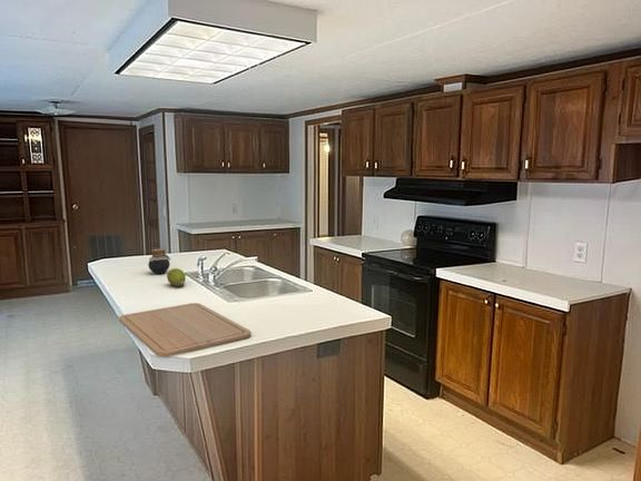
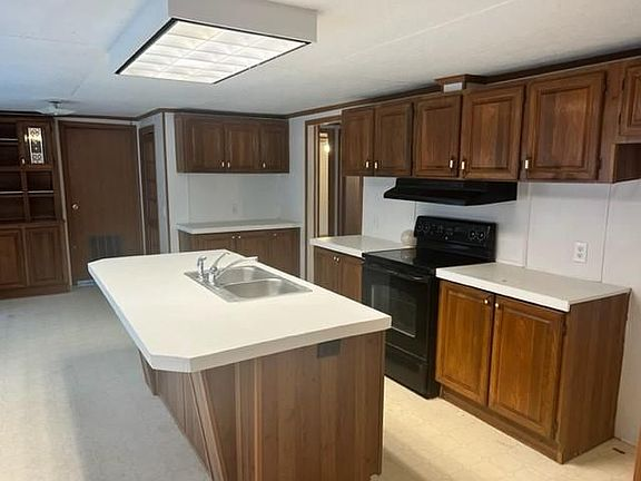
- chopping board [118,302,252,357]
- fruit [166,267,187,287]
- jar [147,247,171,275]
